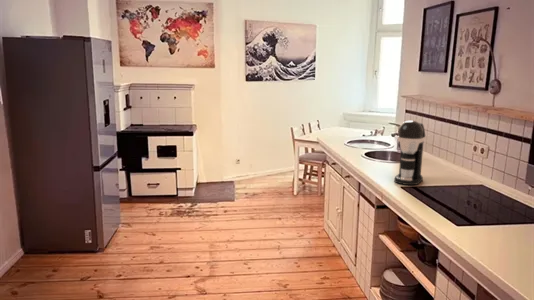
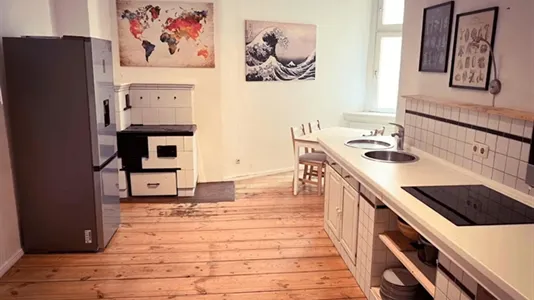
- coffee maker [393,120,427,186]
